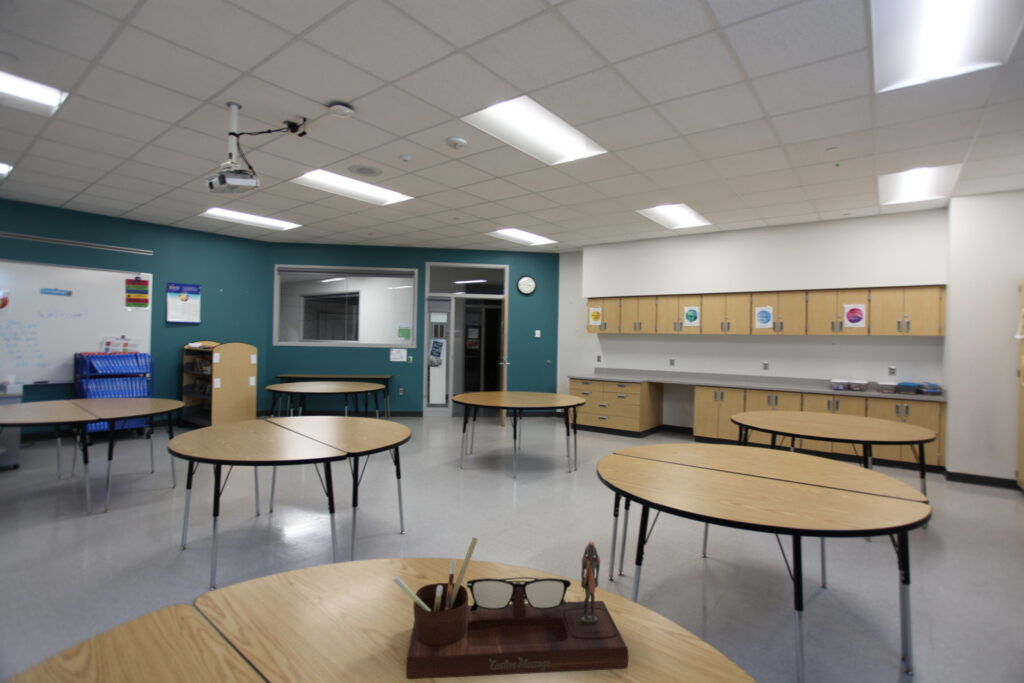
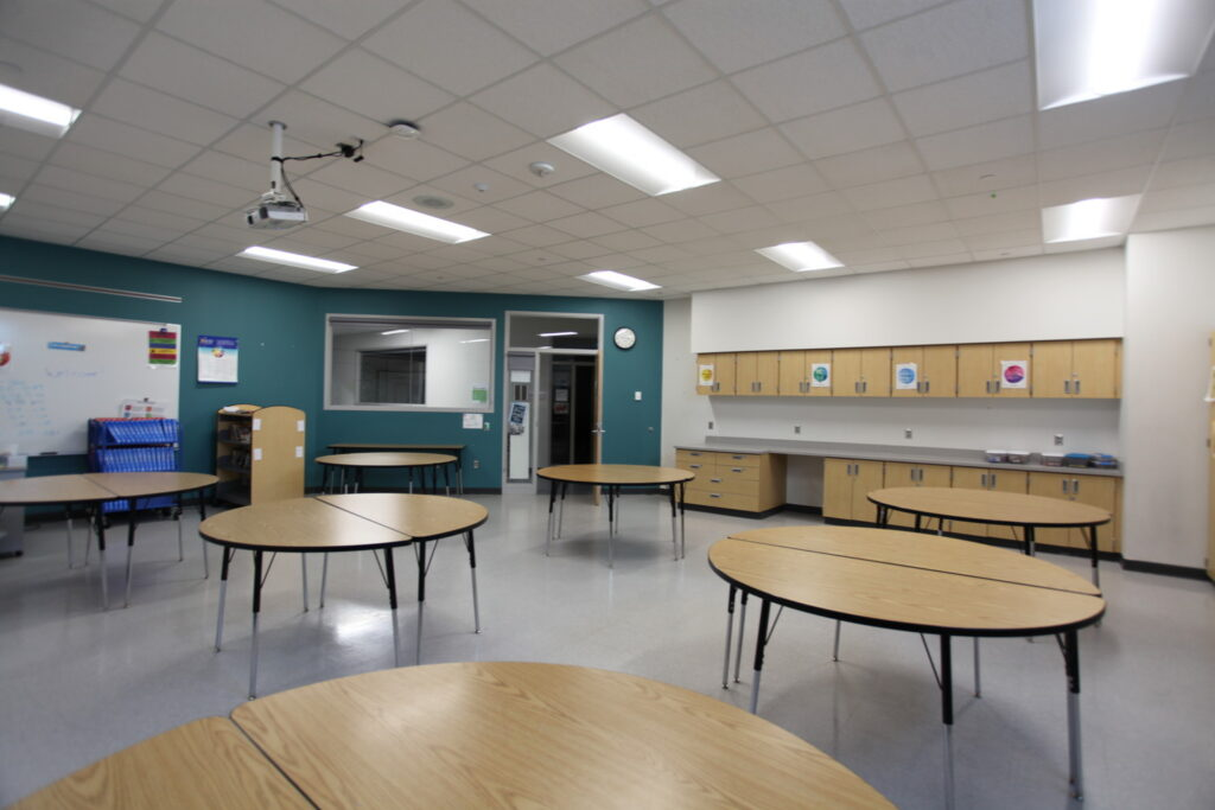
- desk organizer [392,536,629,680]
